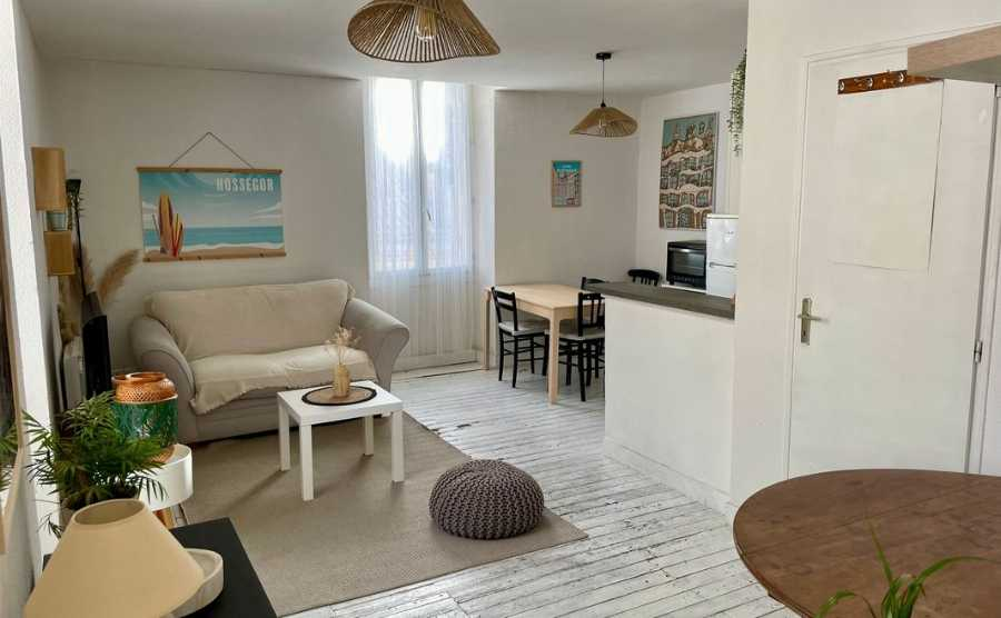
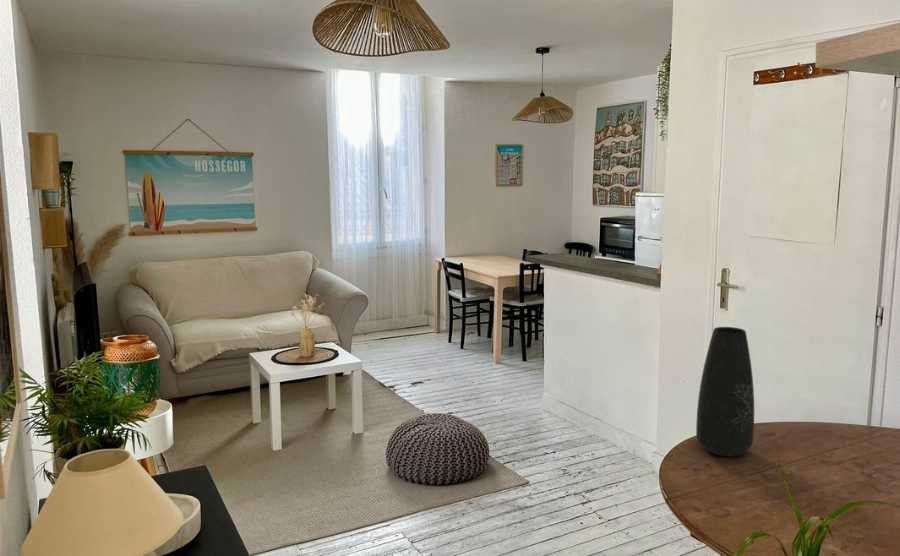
+ vase [695,326,755,457]
